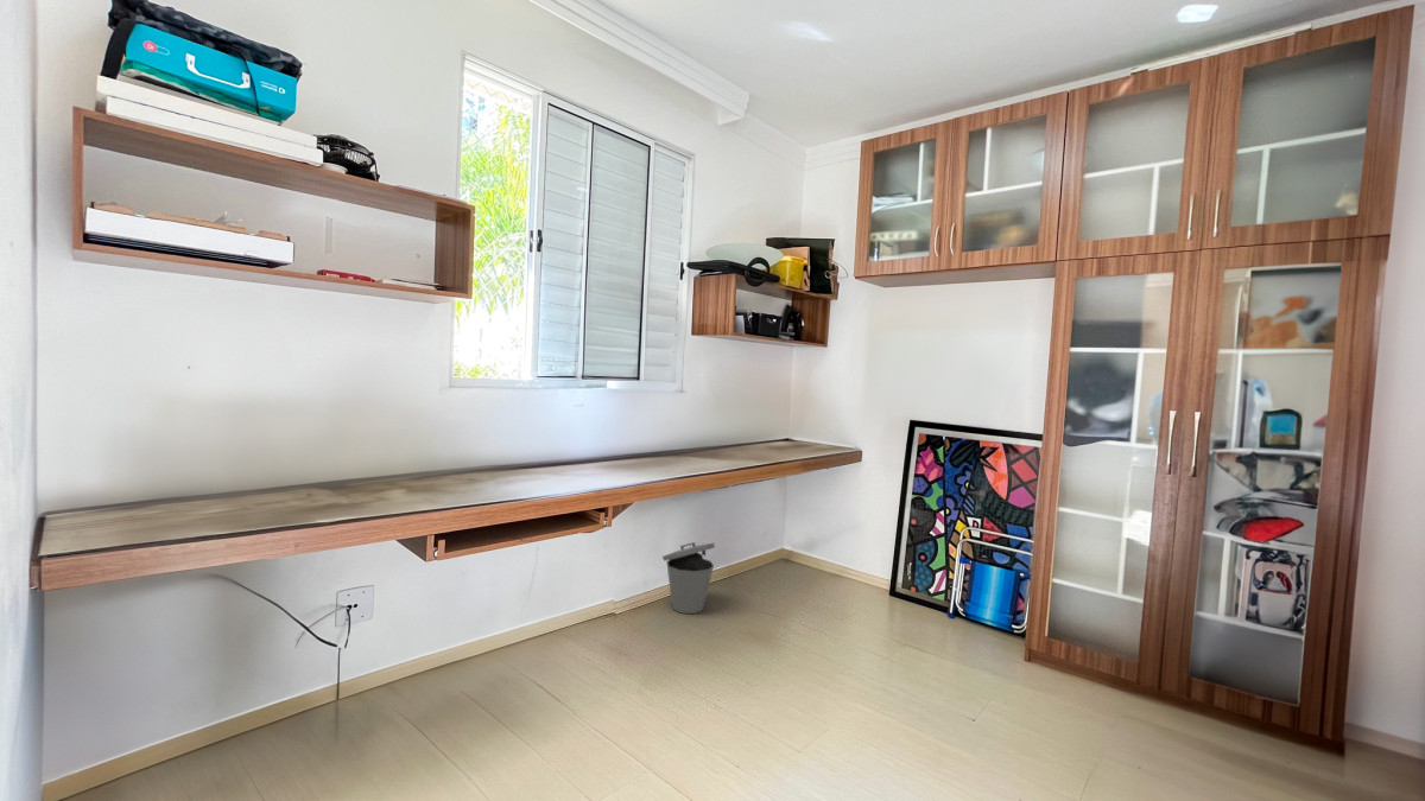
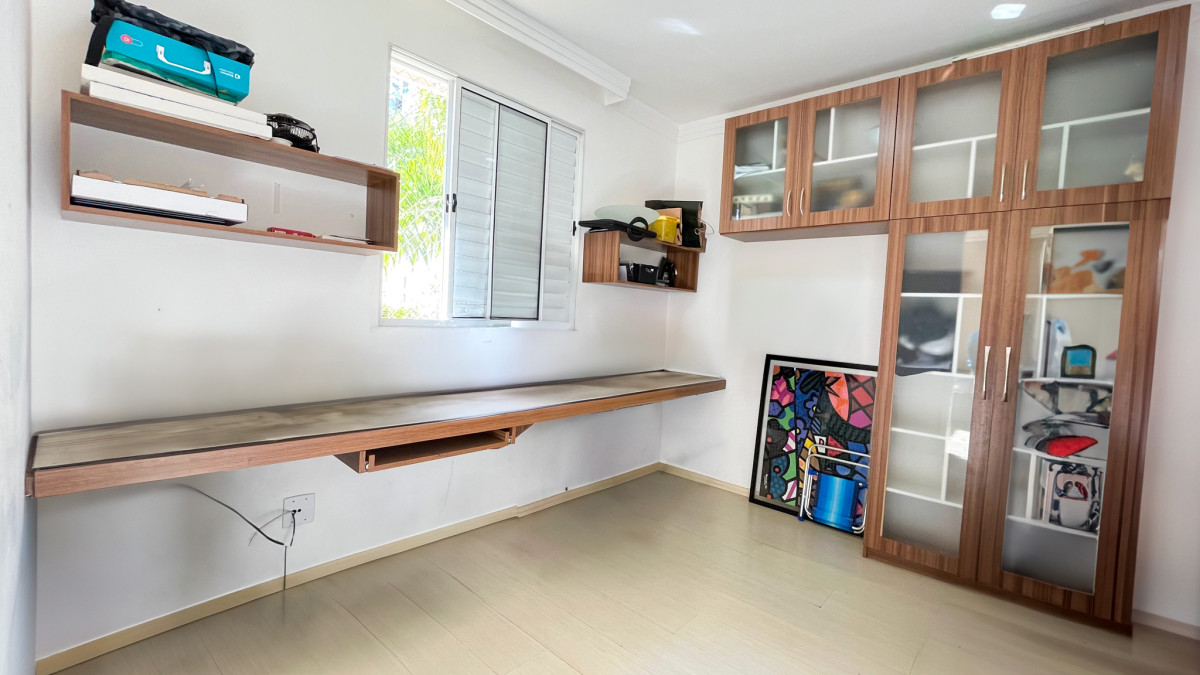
- trash can [661,541,716,615]
